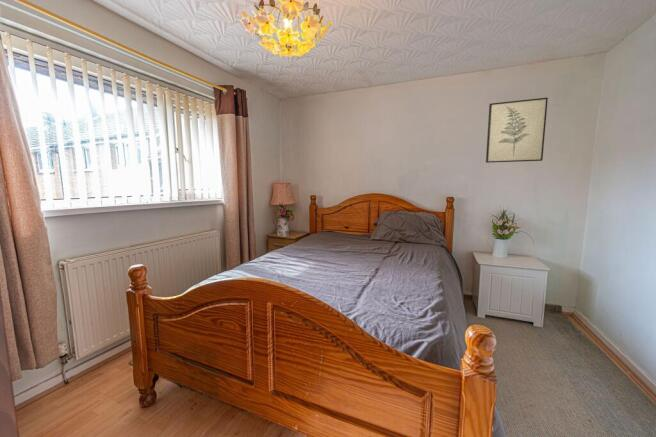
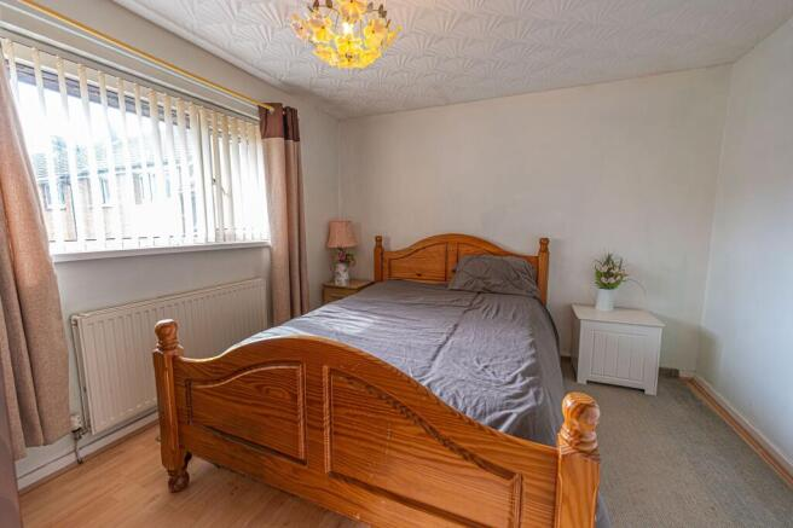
- wall art [485,97,549,164]
